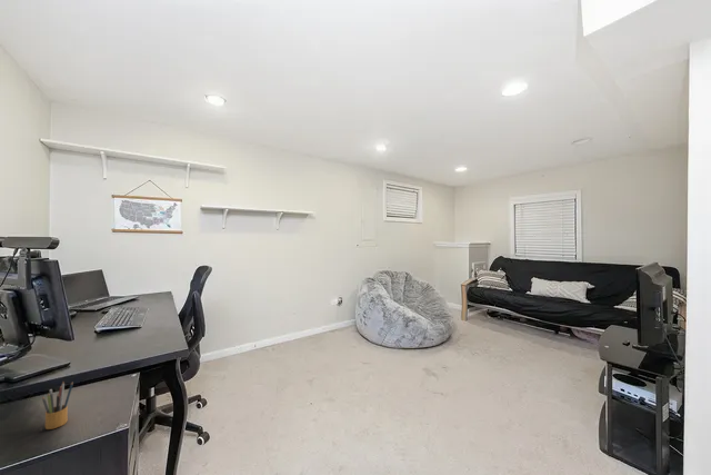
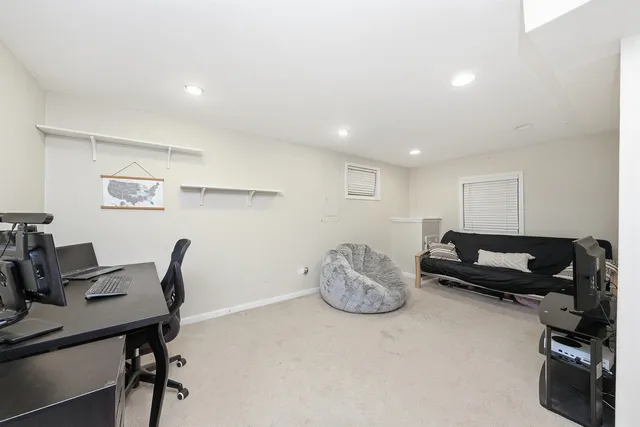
- pencil box [41,380,74,431]
